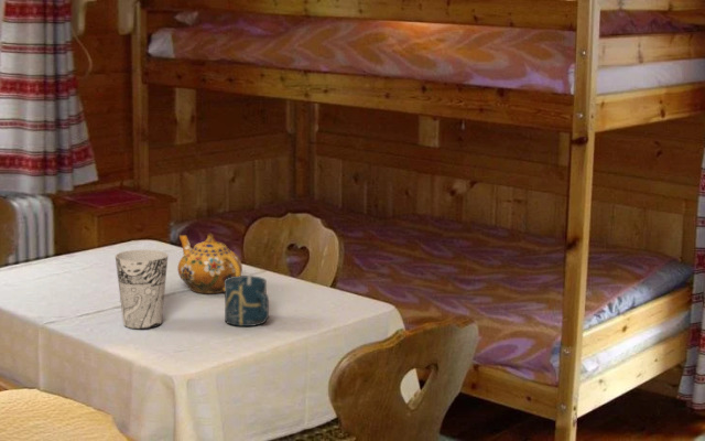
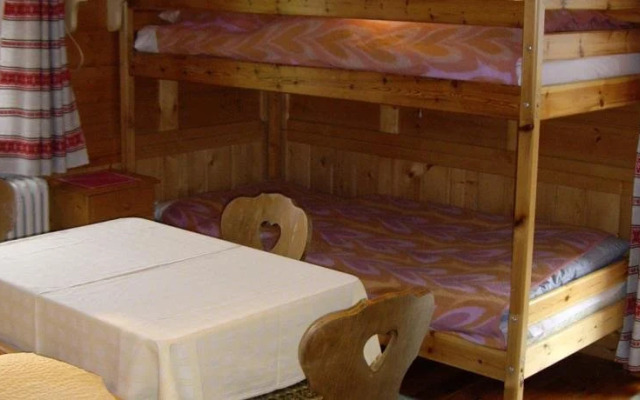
- cup [115,249,169,330]
- cup [224,275,270,327]
- teapot [176,233,243,294]
